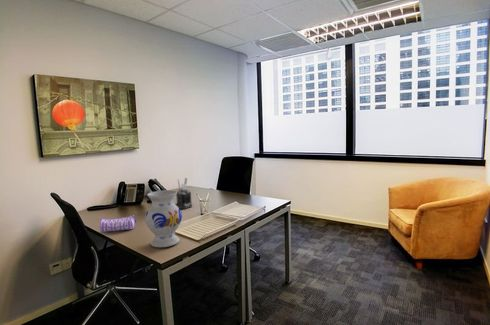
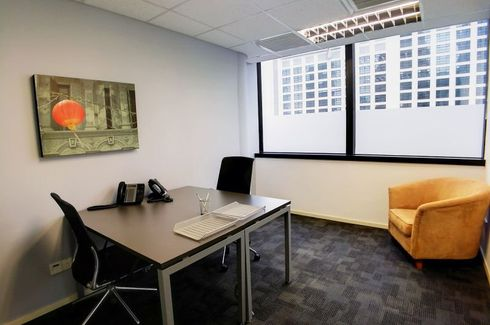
- pencil case [99,214,137,233]
- desk organizer [174,177,193,210]
- vase [144,189,183,248]
